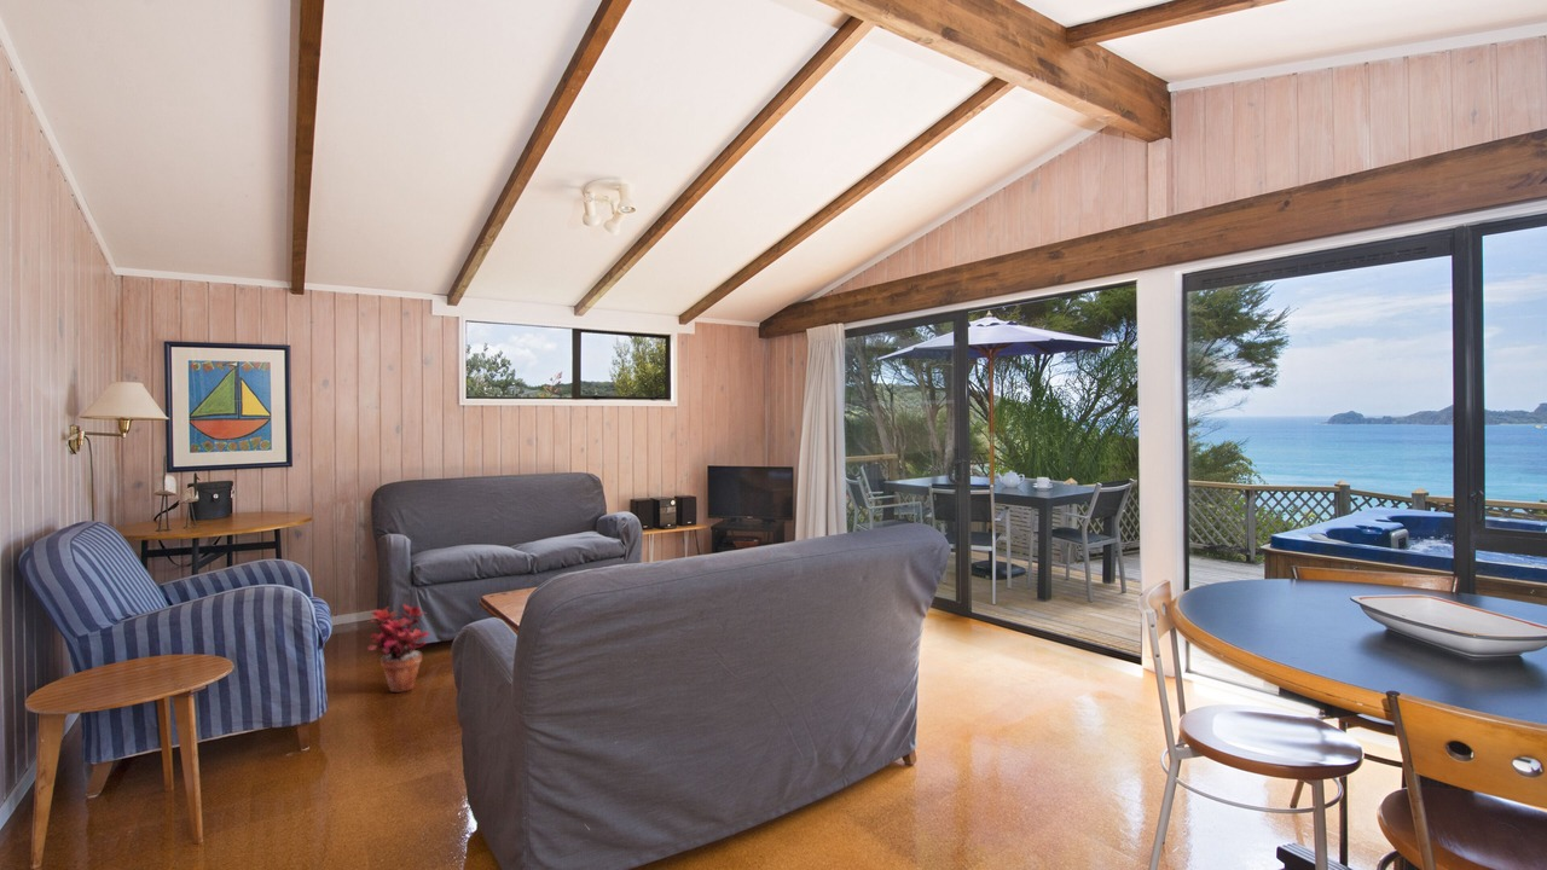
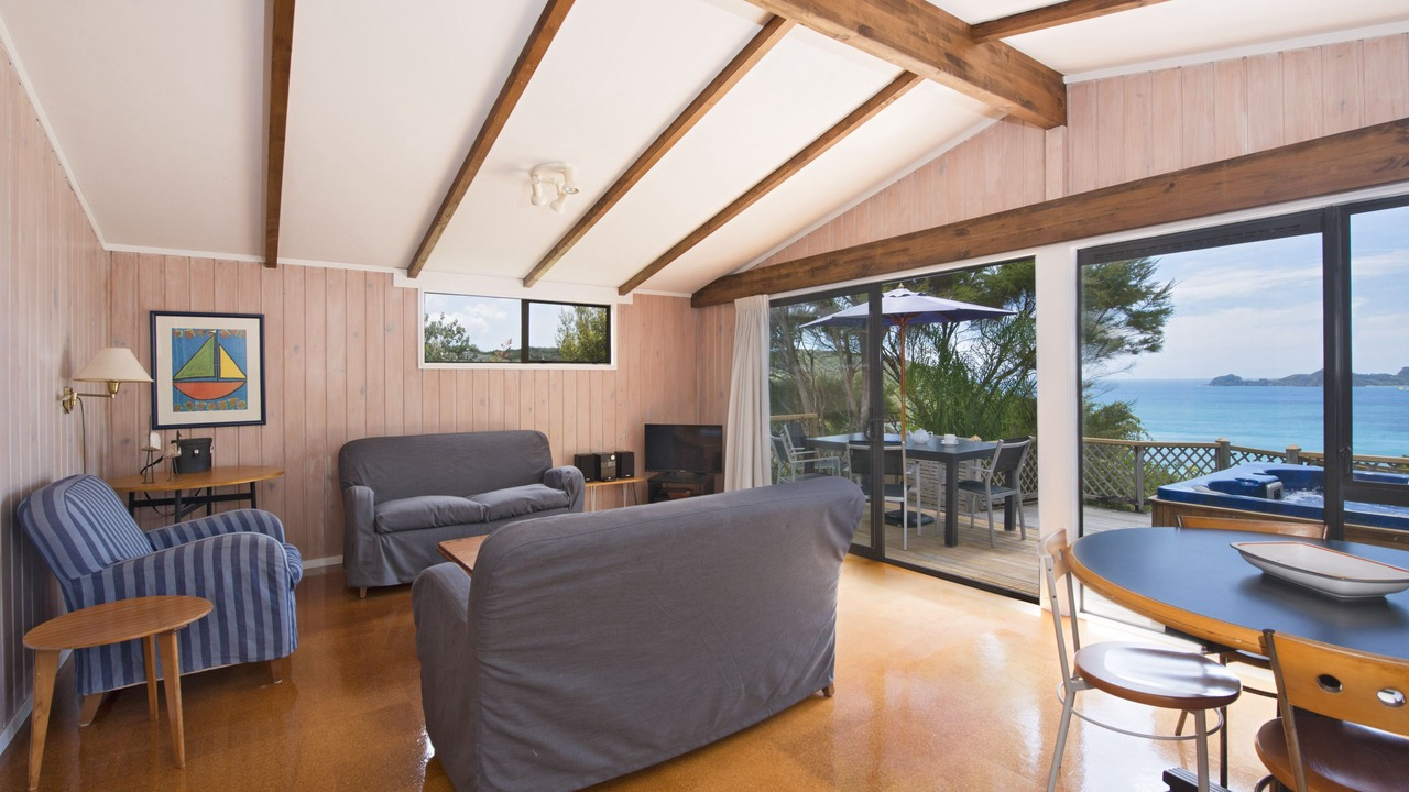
- potted plant [366,603,430,694]
